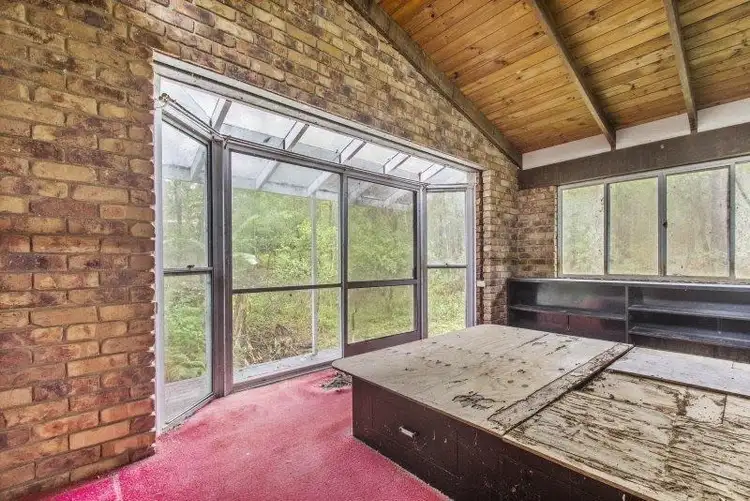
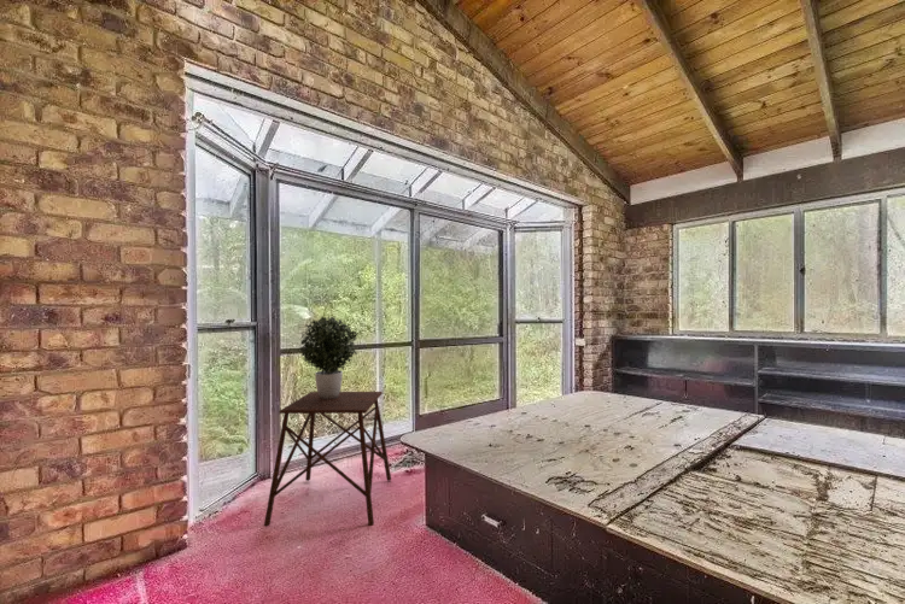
+ side table [263,391,392,527]
+ potted plant [298,315,358,399]
